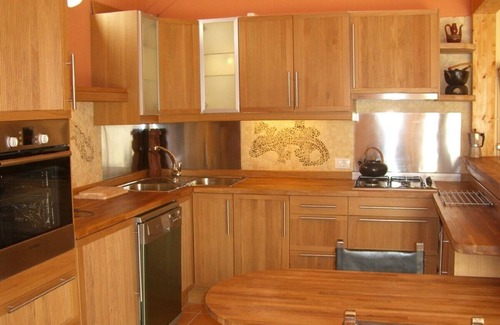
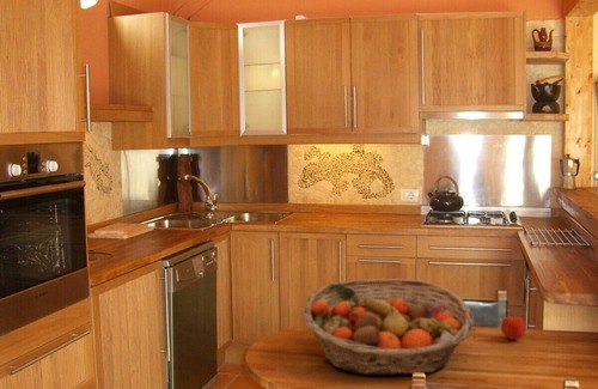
+ fruit basket [301,278,475,376]
+ apple [500,315,527,341]
